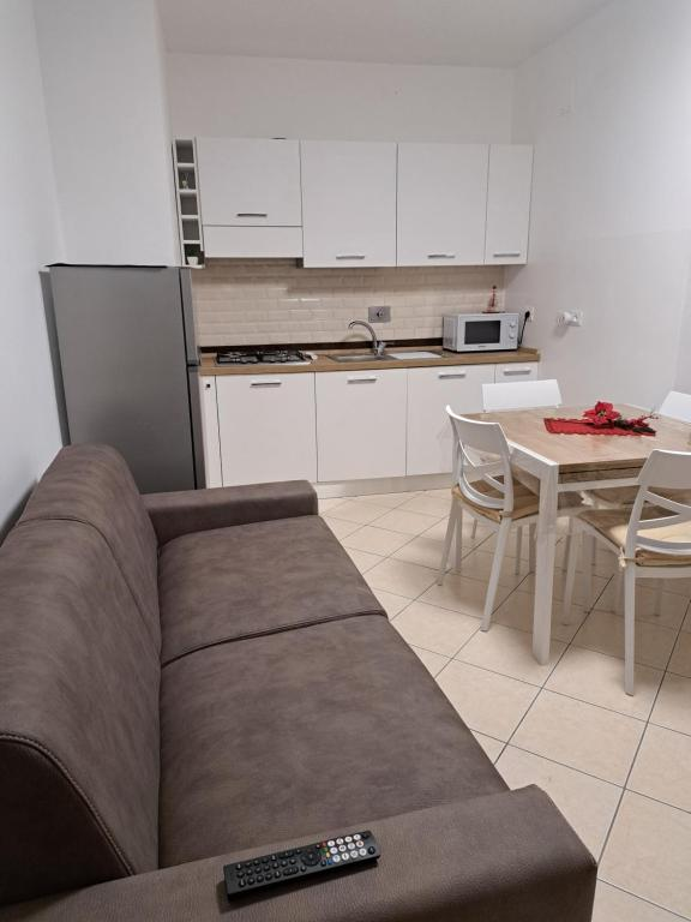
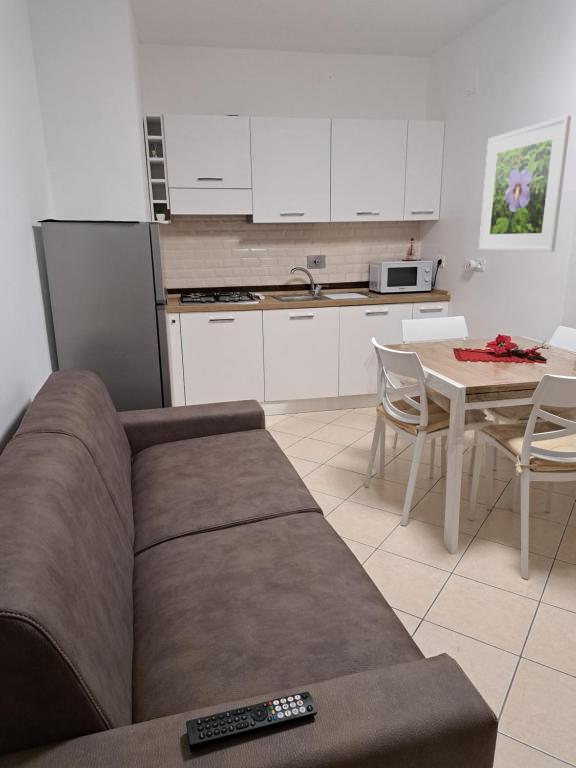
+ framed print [478,114,572,253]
